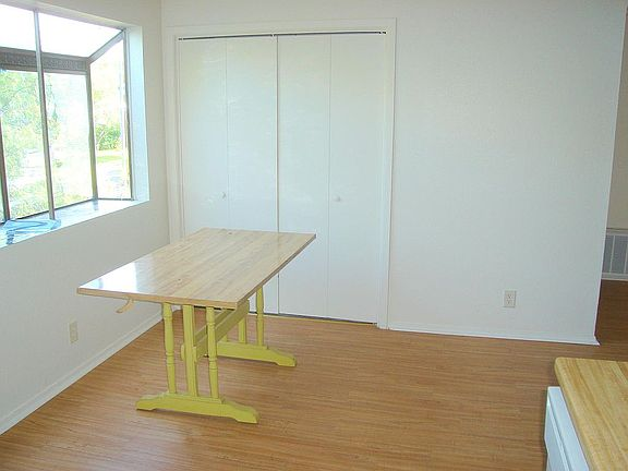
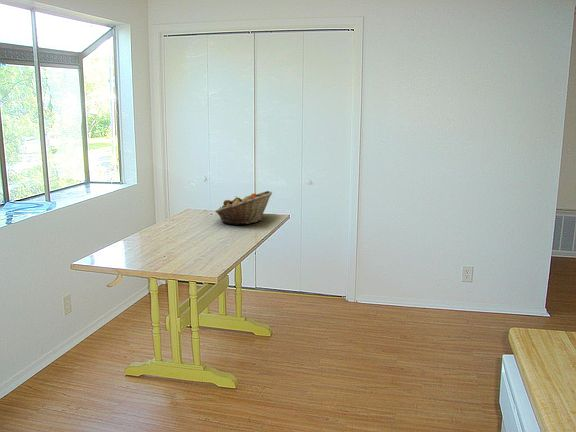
+ fruit basket [214,190,273,226]
